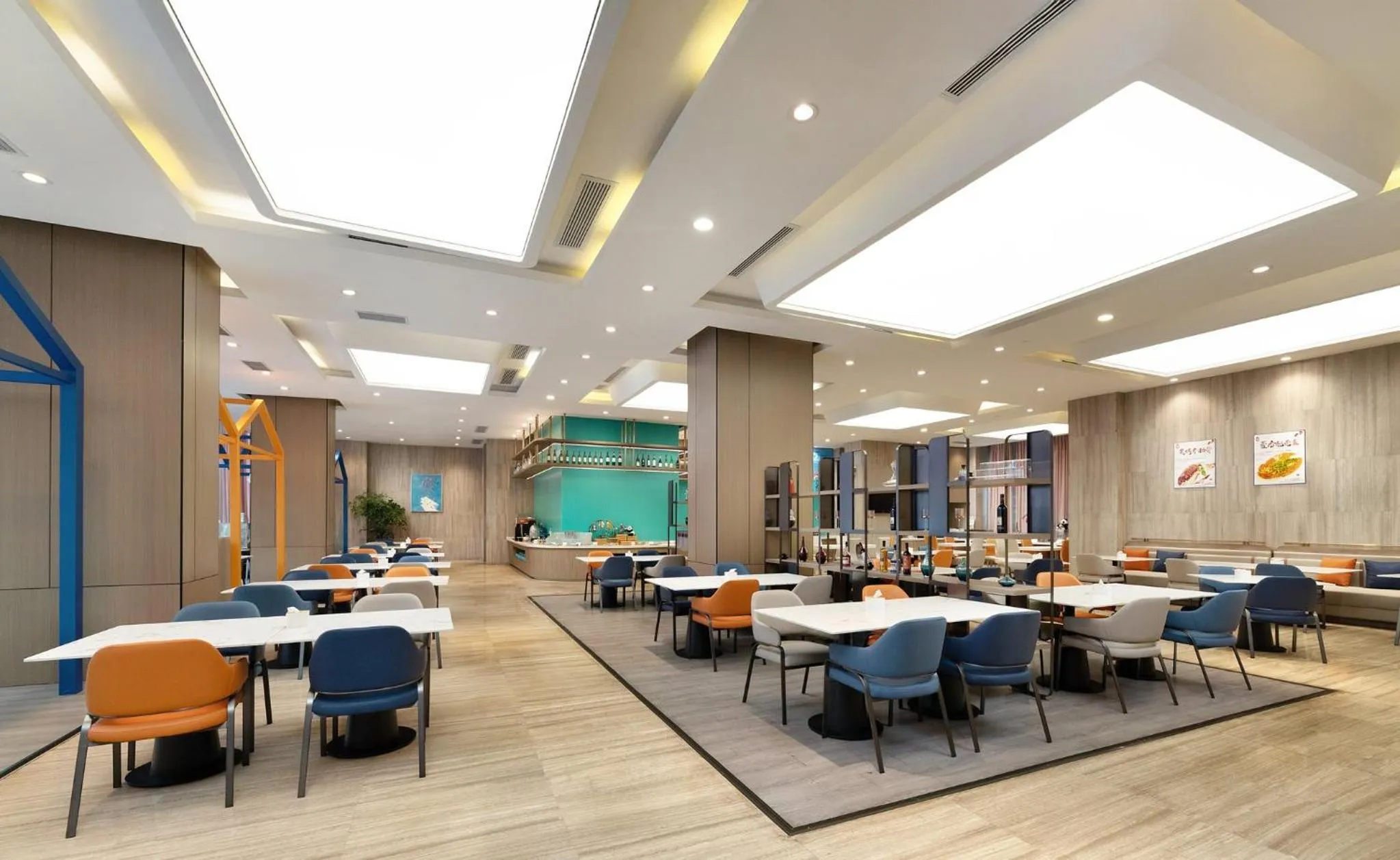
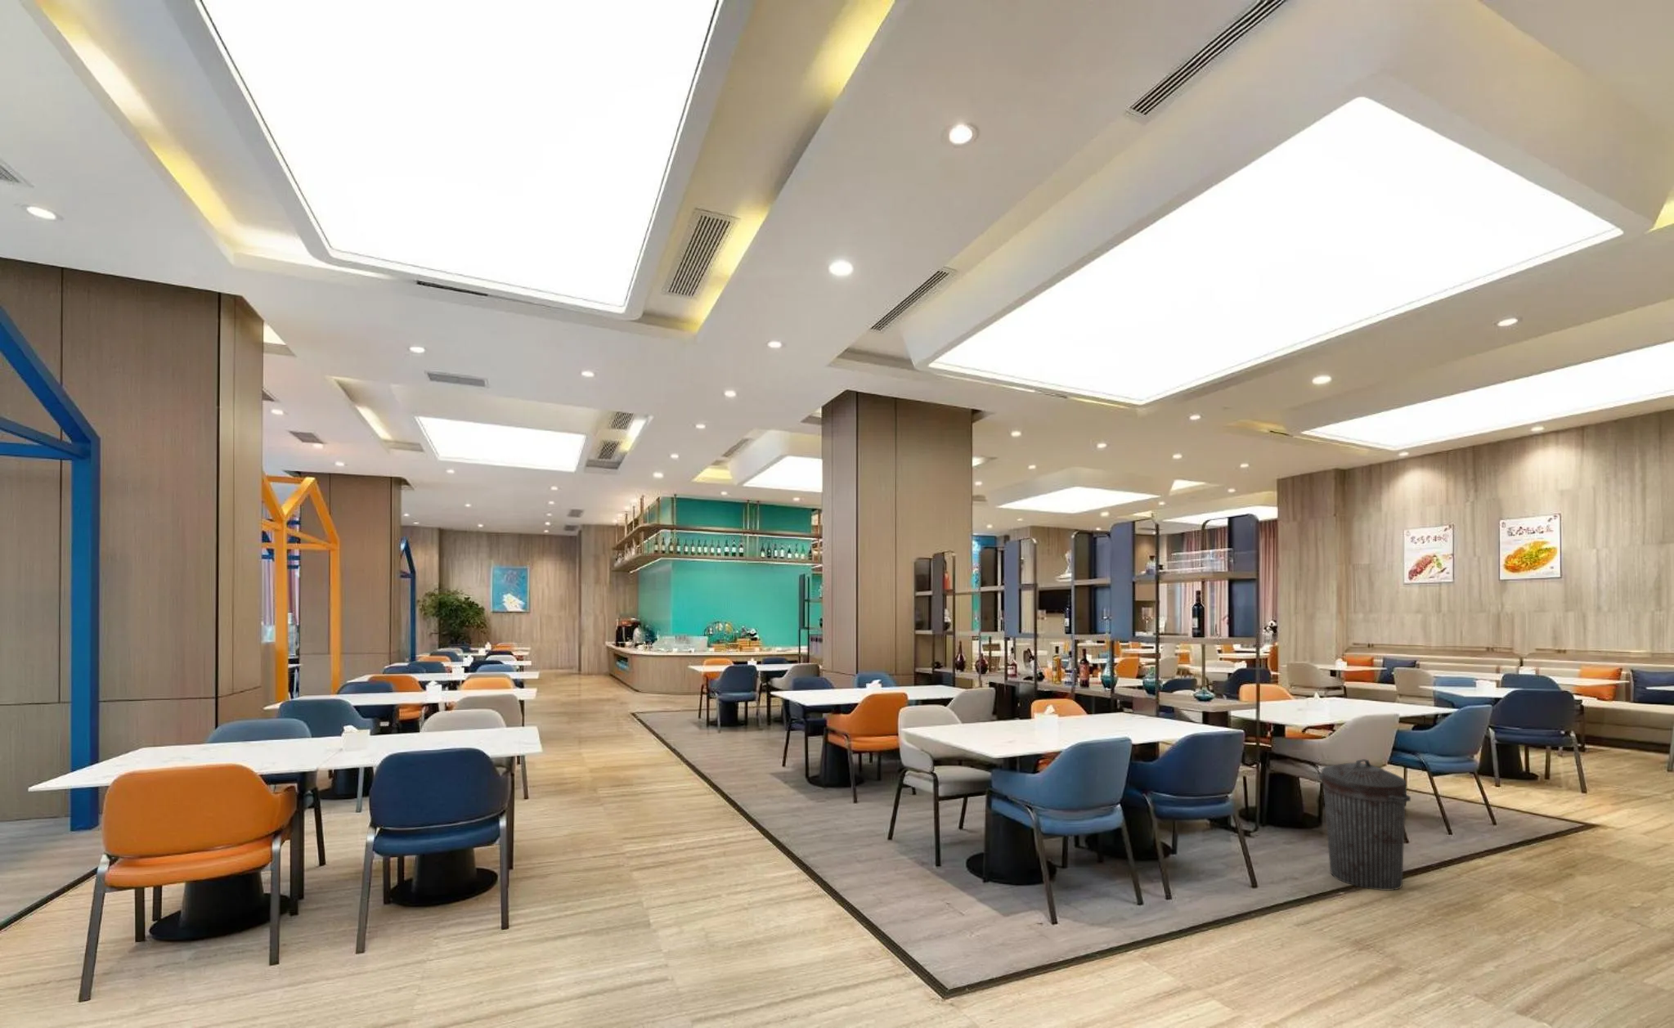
+ trash can [1318,758,1411,892]
